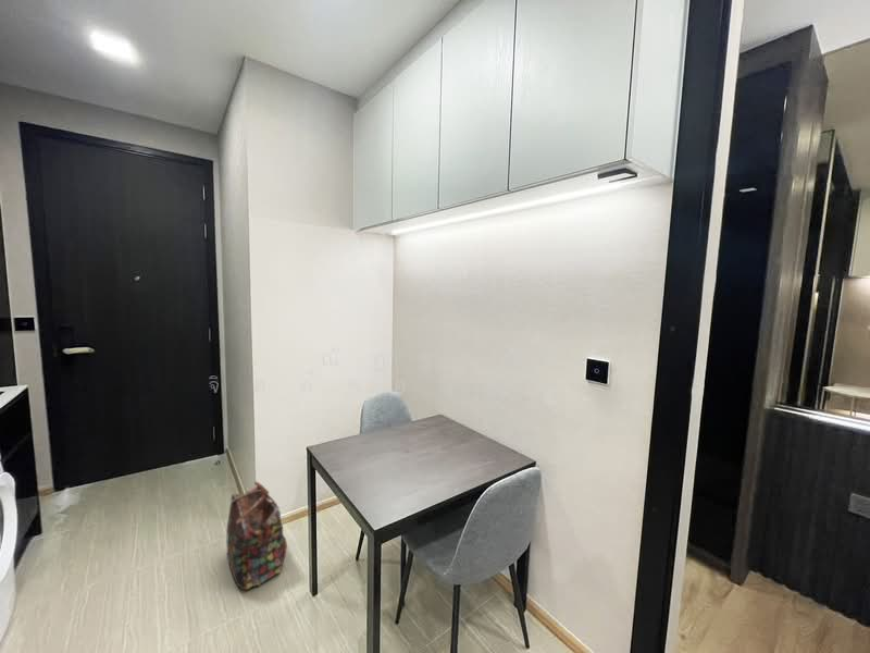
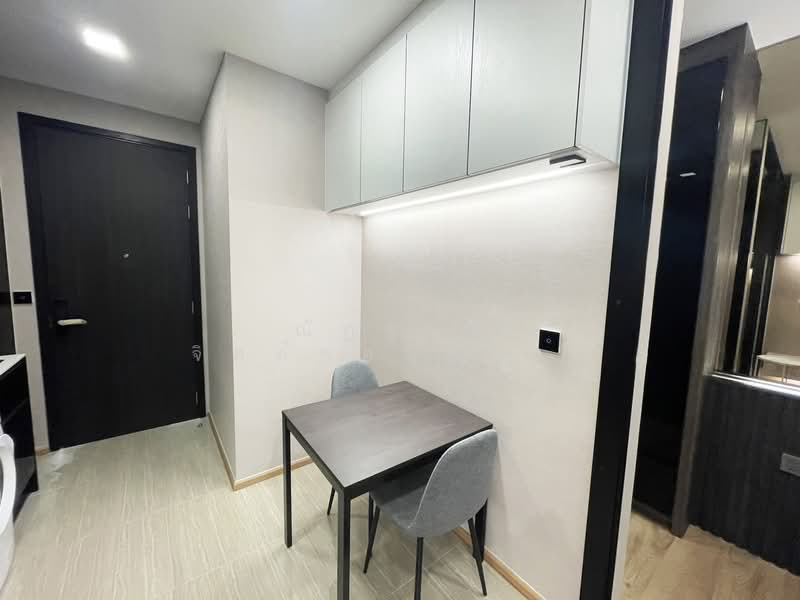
- backpack [226,480,288,592]
